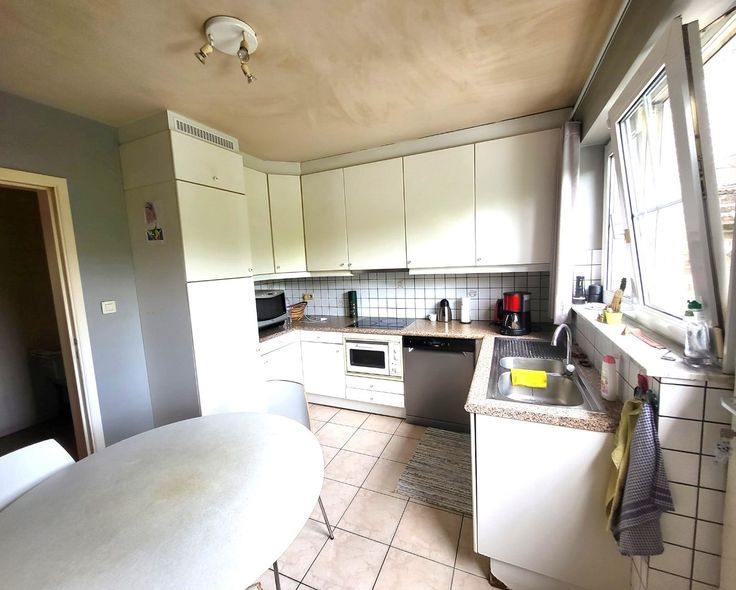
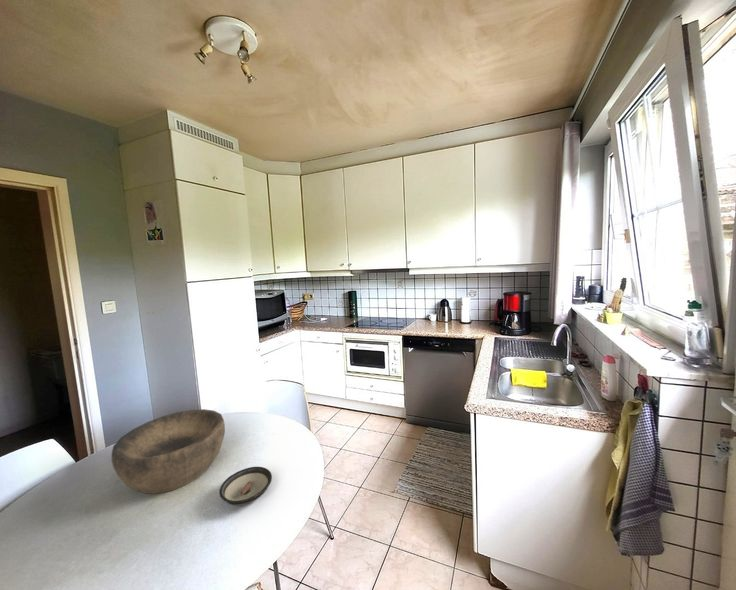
+ saucer [218,466,273,506]
+ bowl [110,408,226,495]
